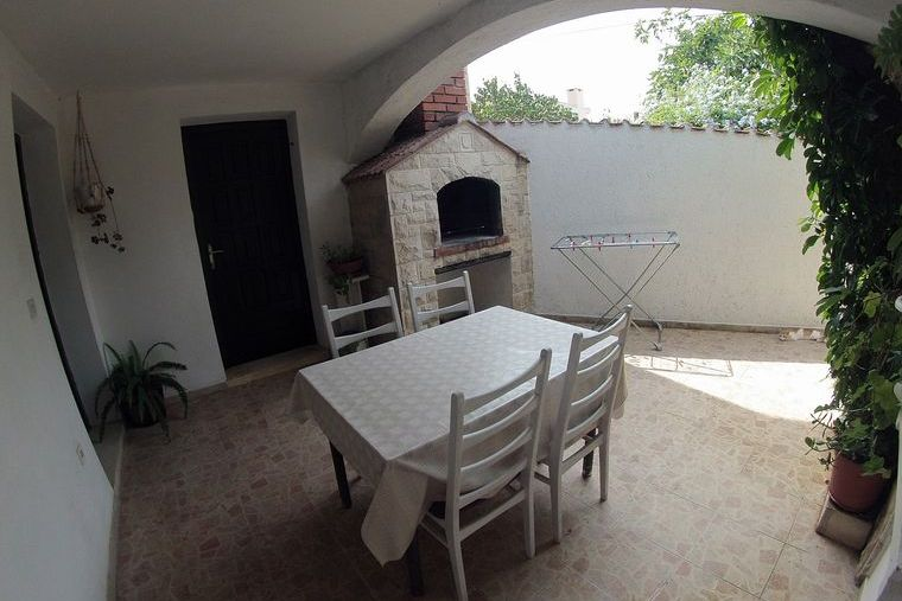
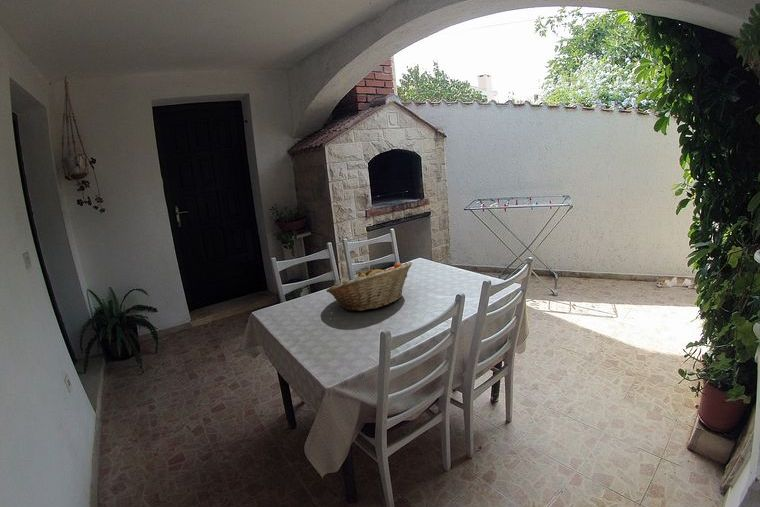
+ fruit basket [325,261,413,312]
